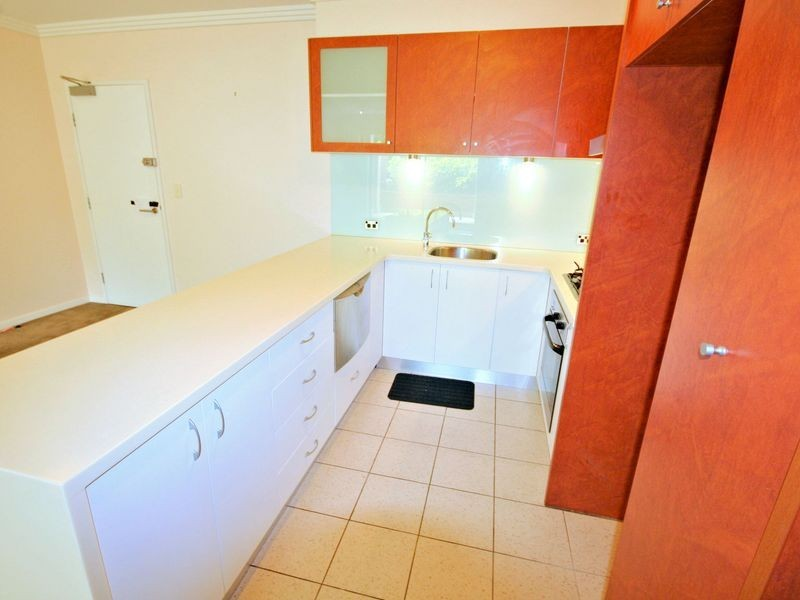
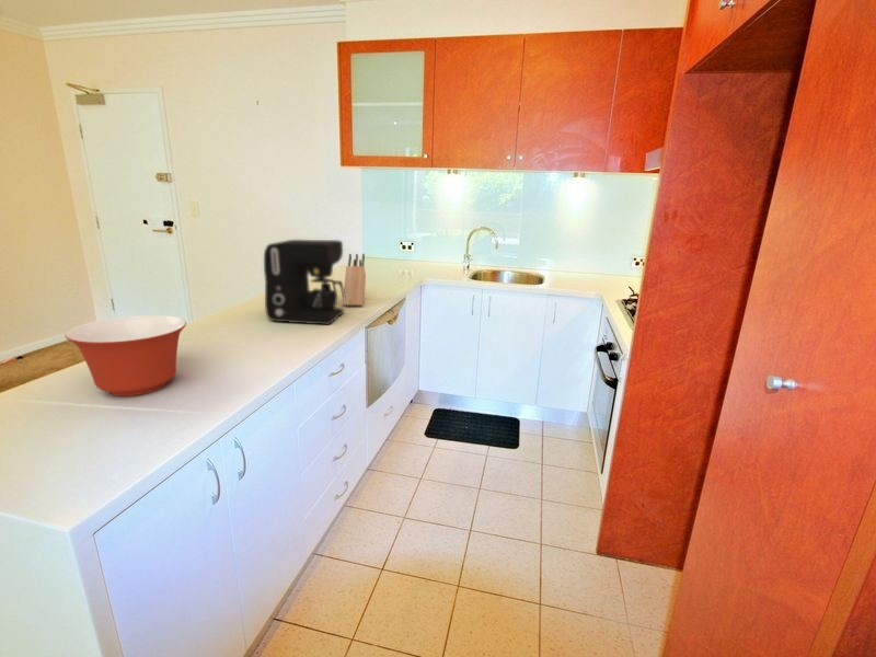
+ mixing bowl [65,314,187,397]
+ coffee maker [263,239,345,326]
+ knife block [342,253,367,307]
